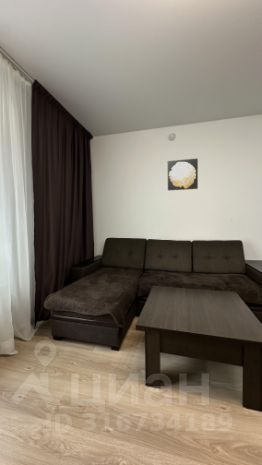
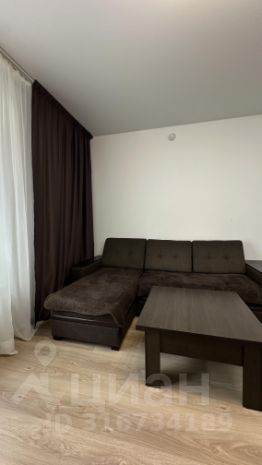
- wall art [167,157,199,191]
